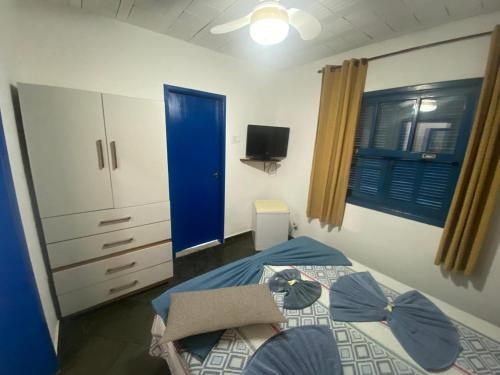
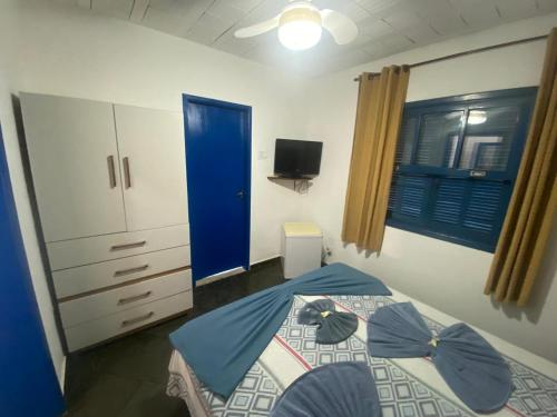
- pillow [157,282,289,346]
